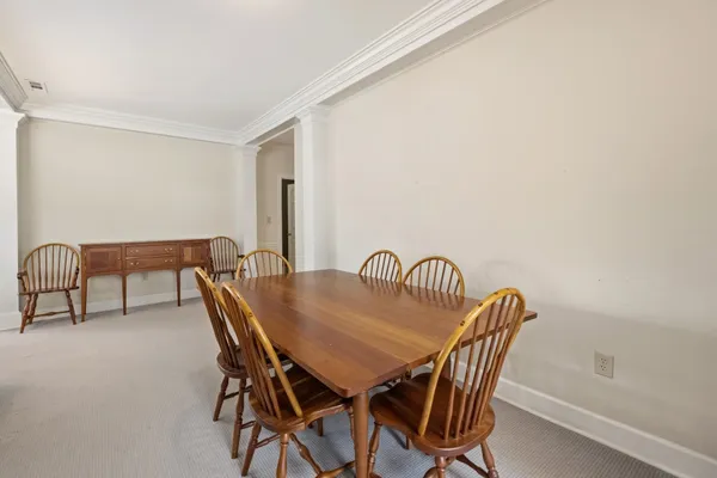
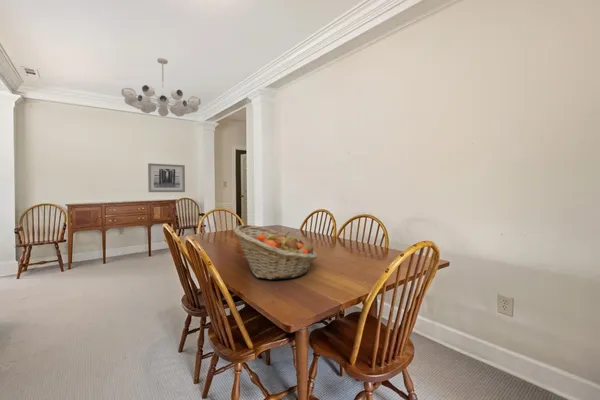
+ fruit basket [233,224,318,280]
+ chandelier [121,57,202,118]
+ wall art [147,162,186,193]
